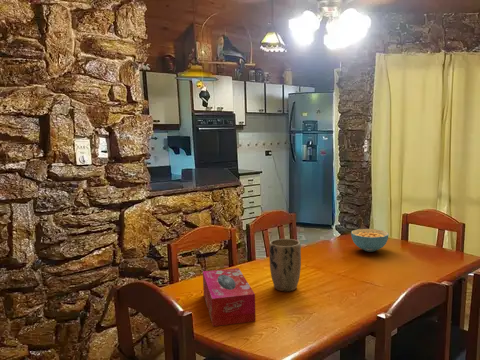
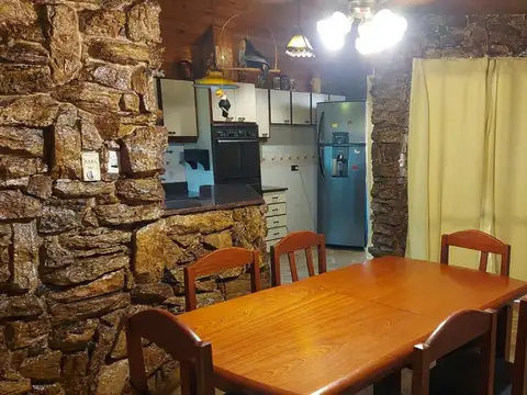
- plant pot [268,238,302,292]
- tissue box [202,267,257,327]
- cereal bowl [350,228,389,253]
